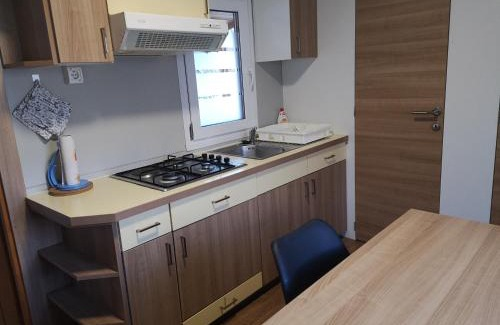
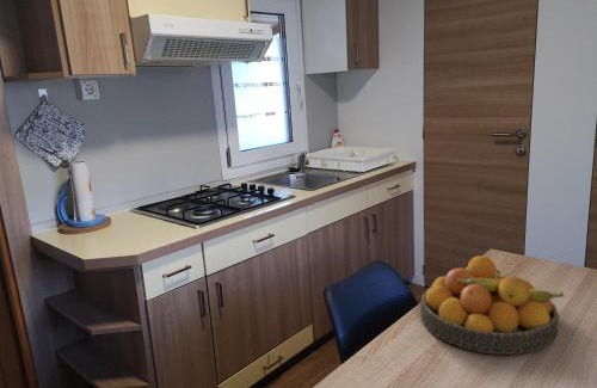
+ fruit bowl [419,254,566,356]
